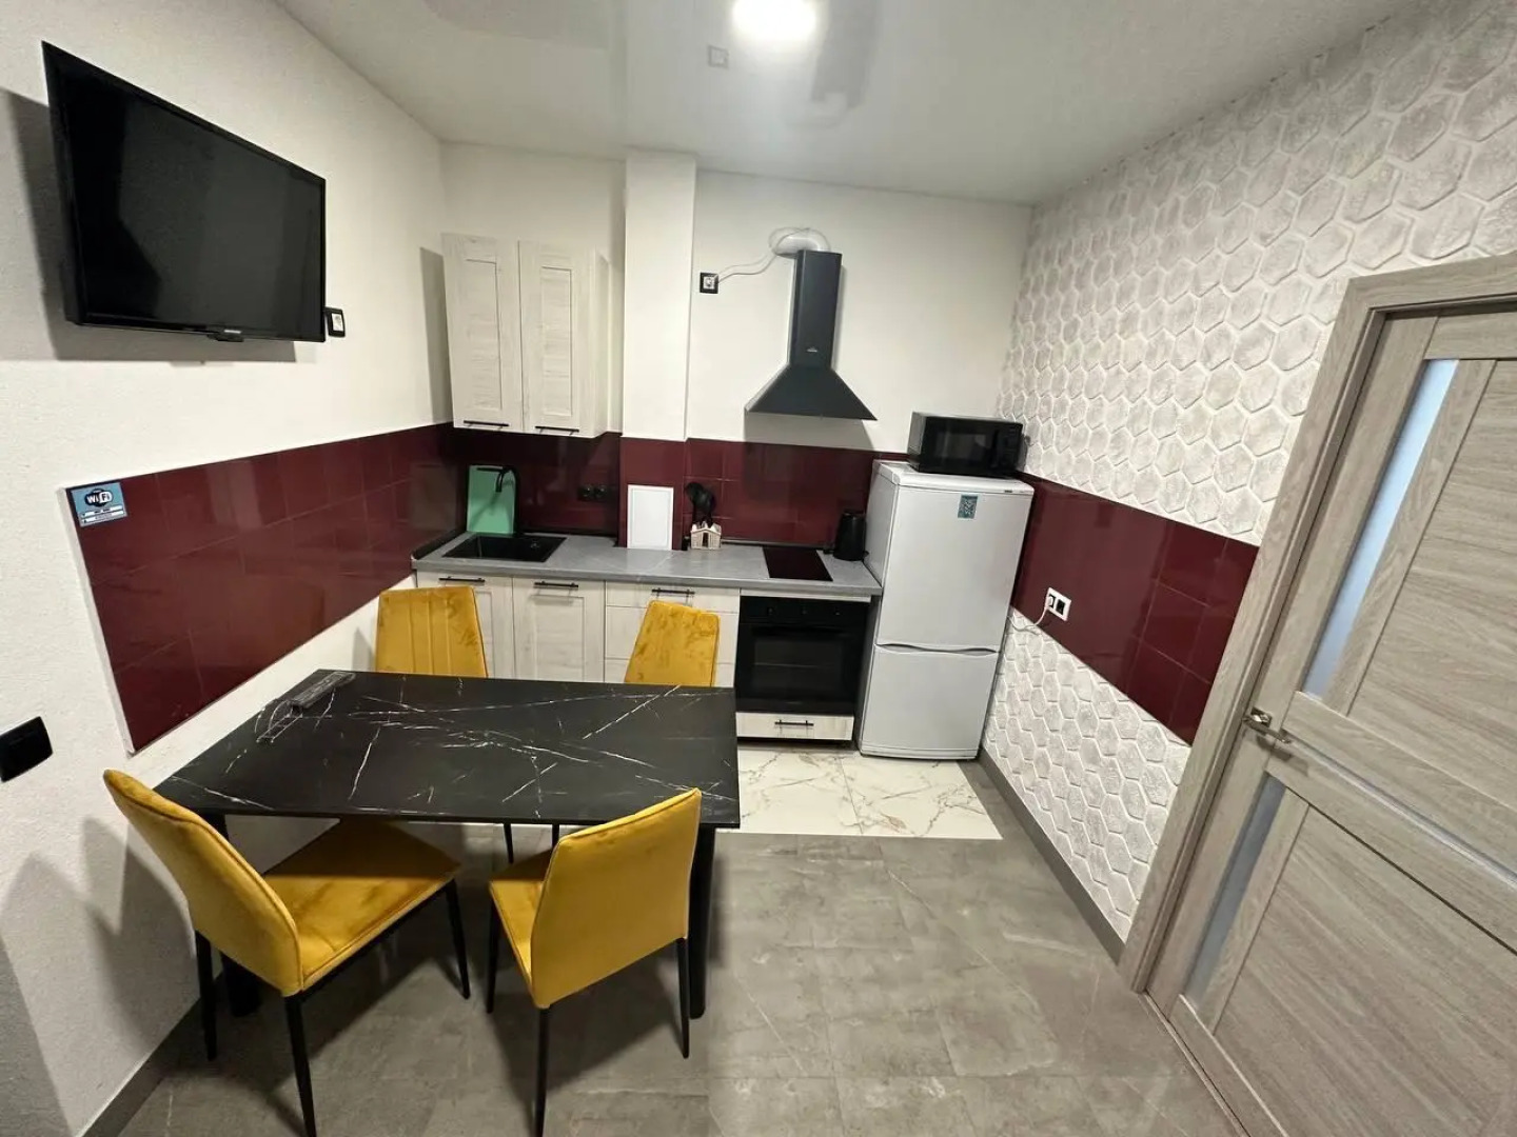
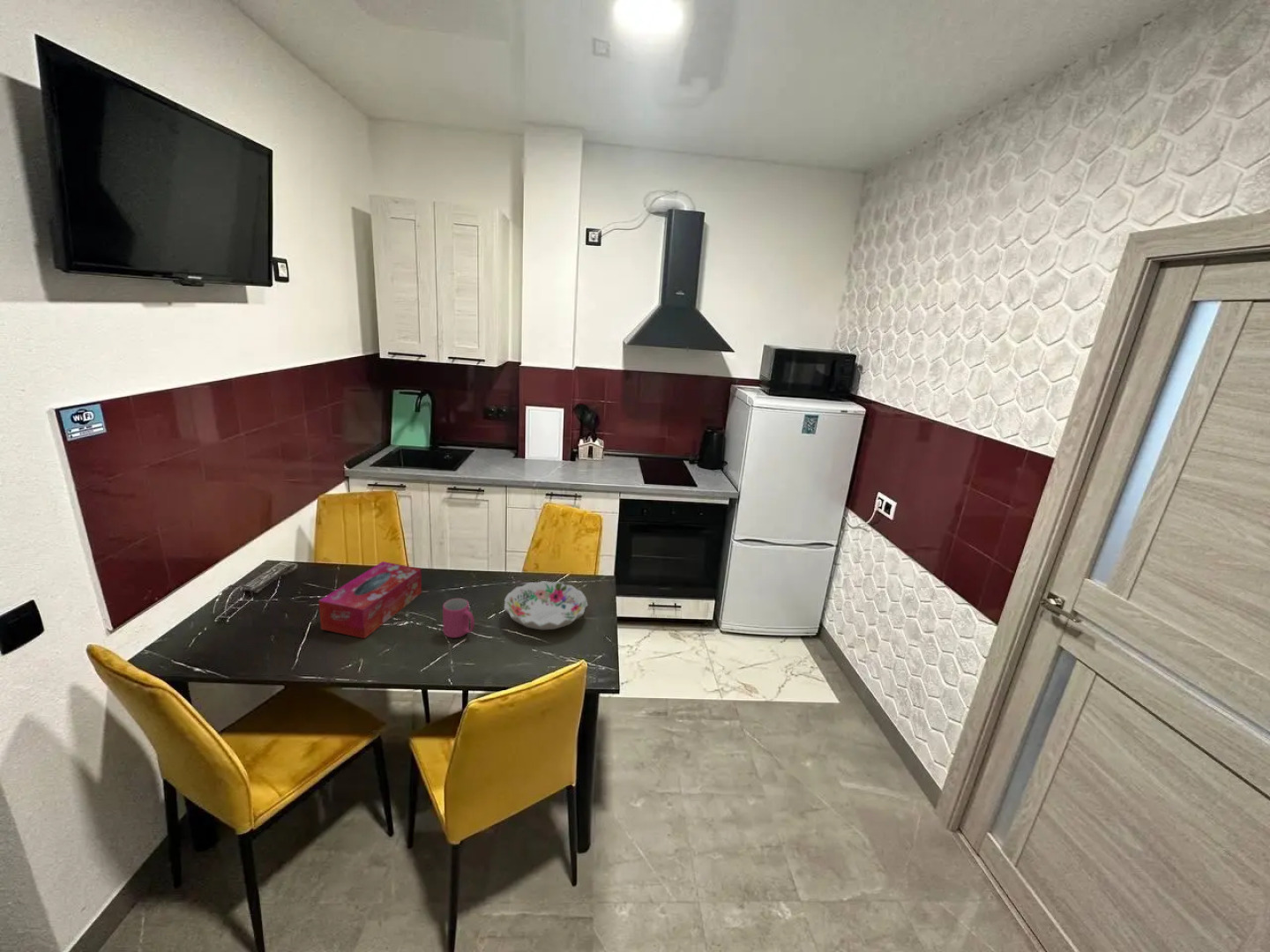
+ decorative bowl [504,580,588,630]
+ mug [442,598,475,639]
+ tissue box [317,561,422,639]
